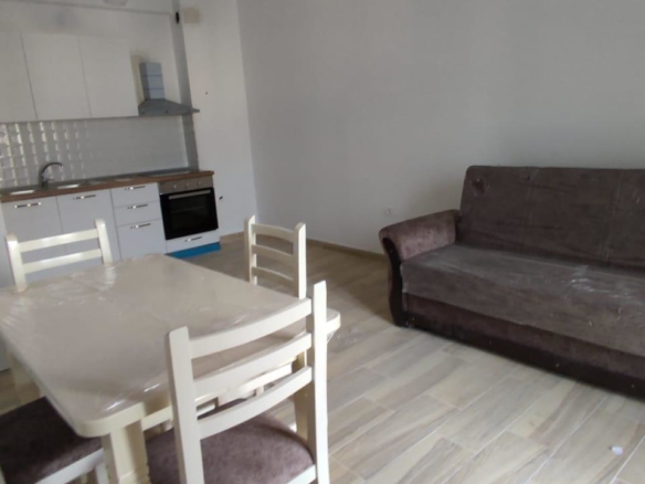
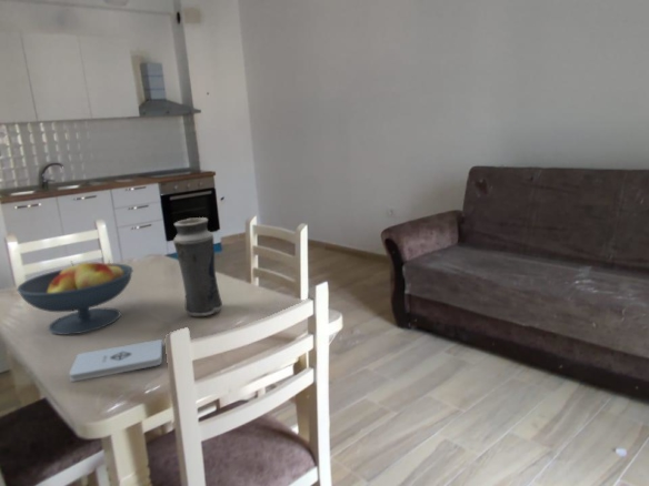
+ fruit bowl [16,259,134,336]
+ notepad [68,338,163,382]
+ vase [172,216,223,317]
